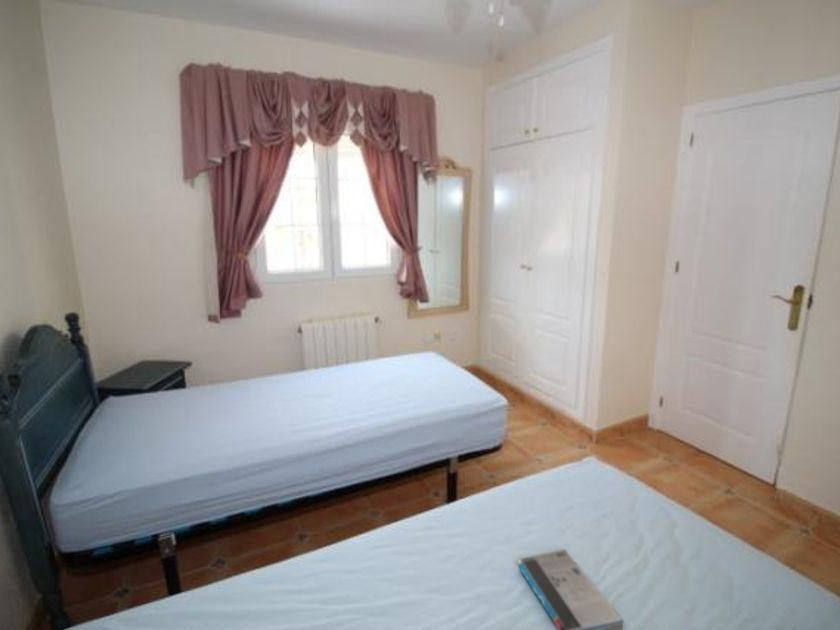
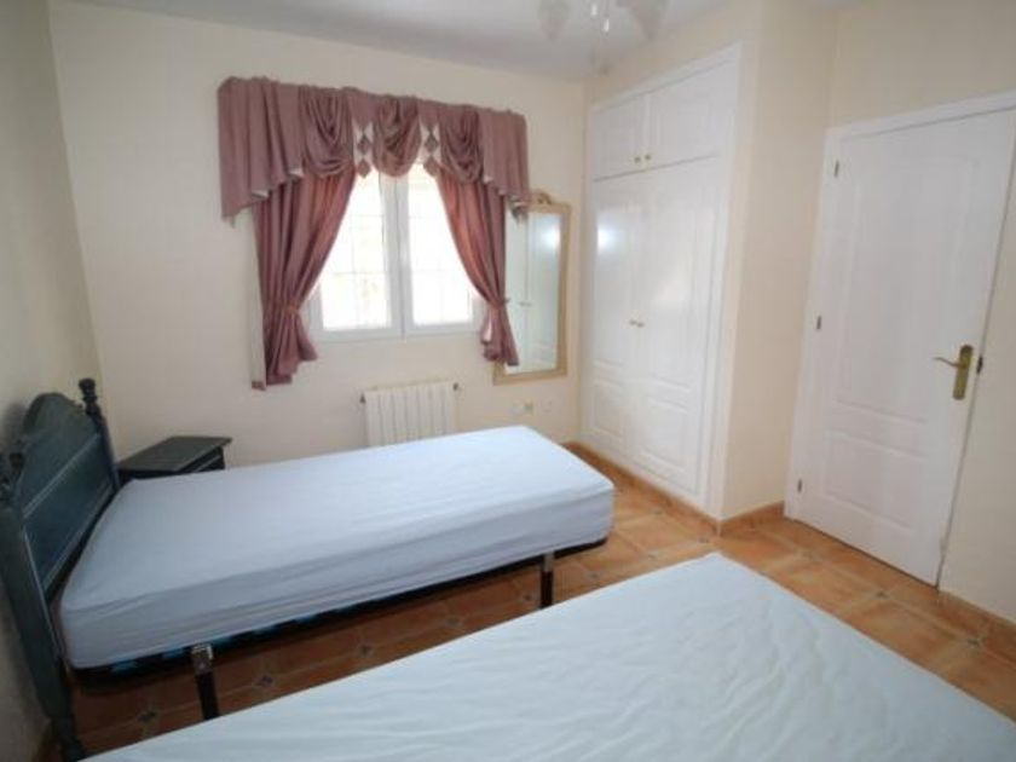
- book [516,548,625,630]
